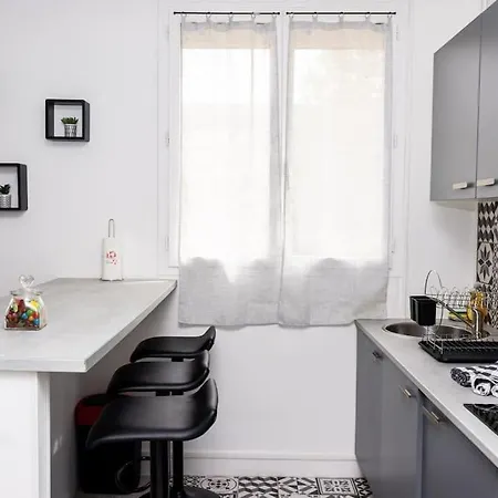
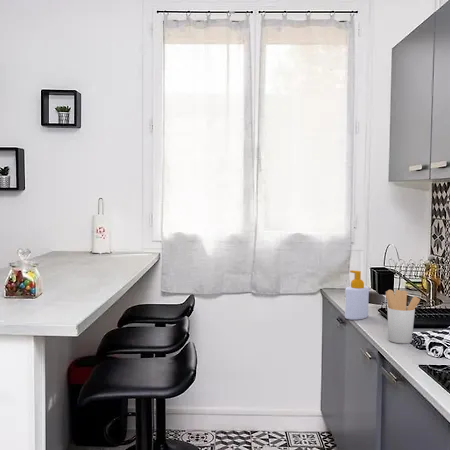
+ utensil holder [385,289,421,344]
+ soap bottle [344,269,370,321]
